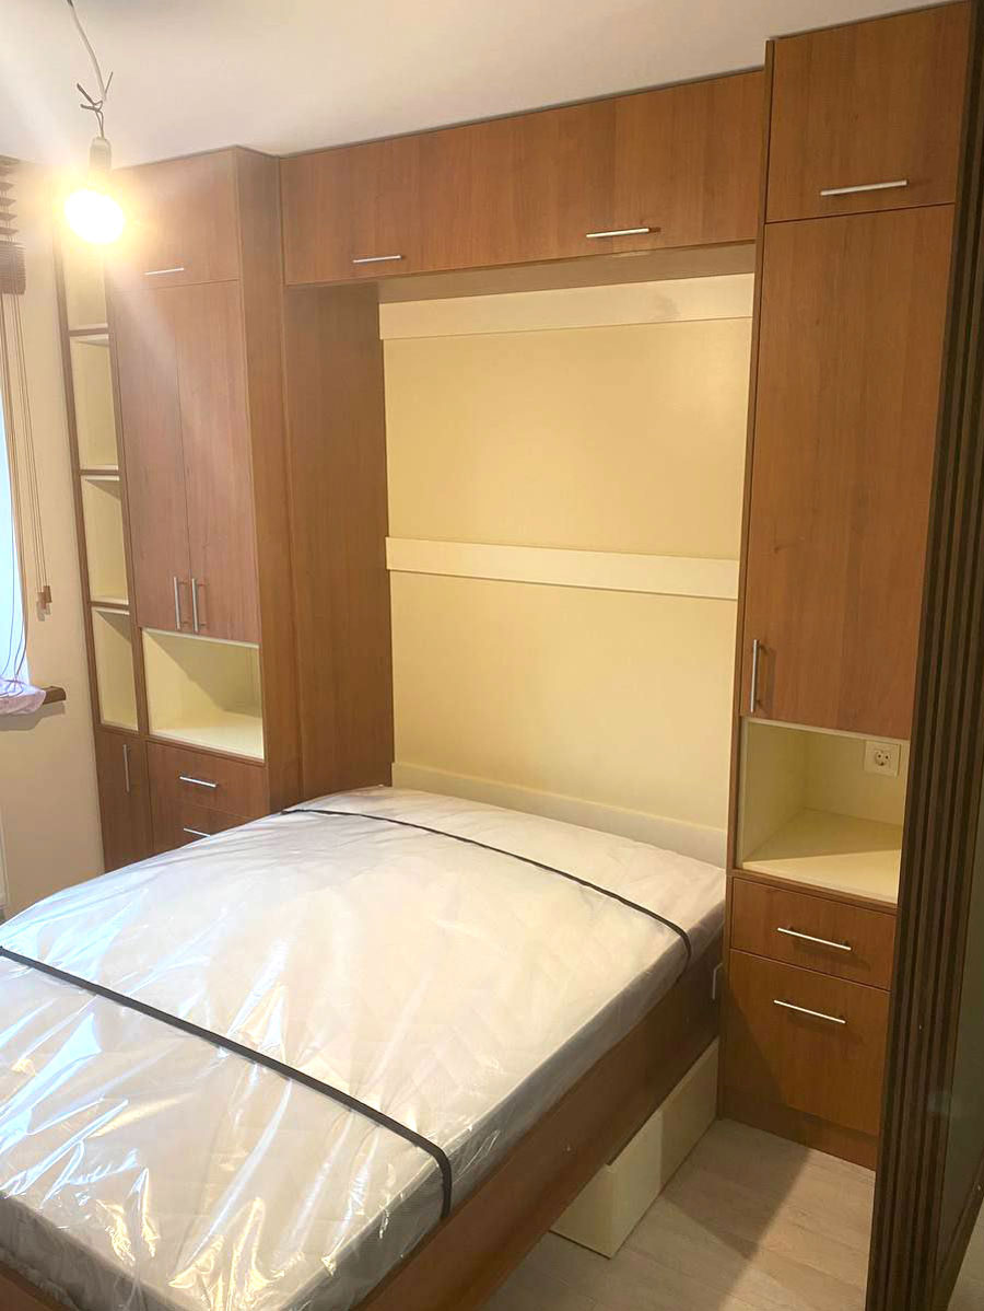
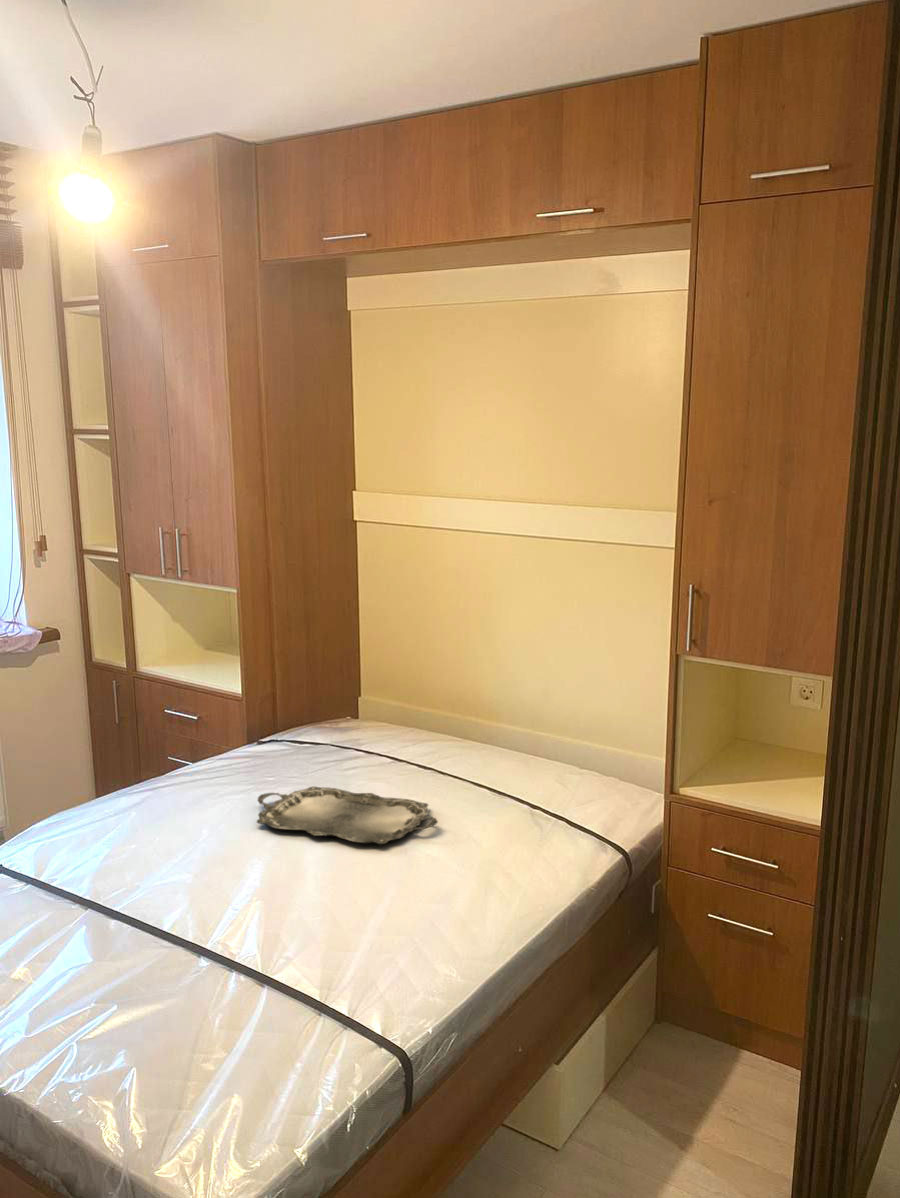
+ serving tray [256,786,439,845]
